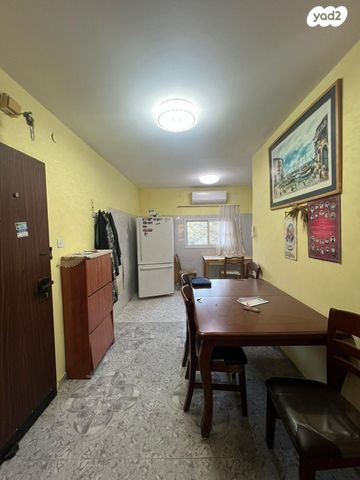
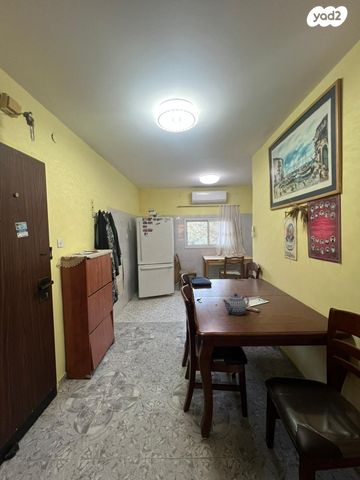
+ teapot [222,293,250,315]
